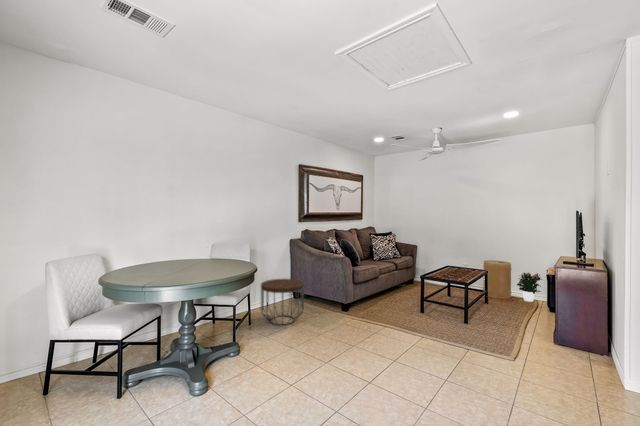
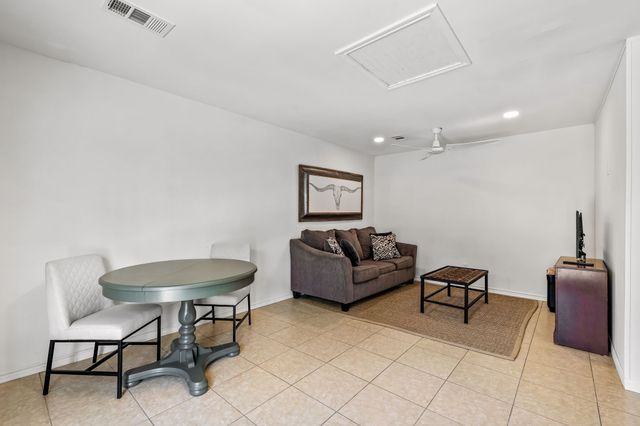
- basket [482,259,512,300]
- potted flower [516,272,543,303]
- side table [260,278,305,326]
